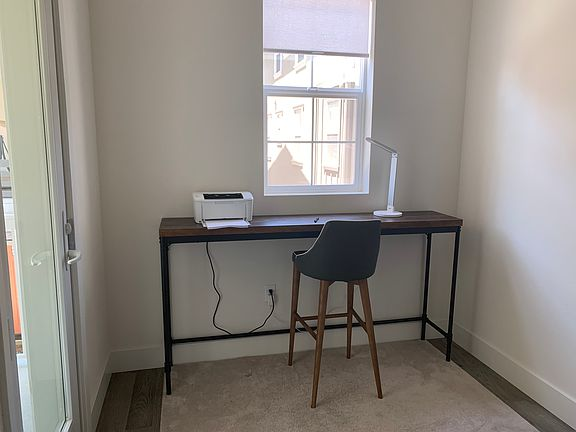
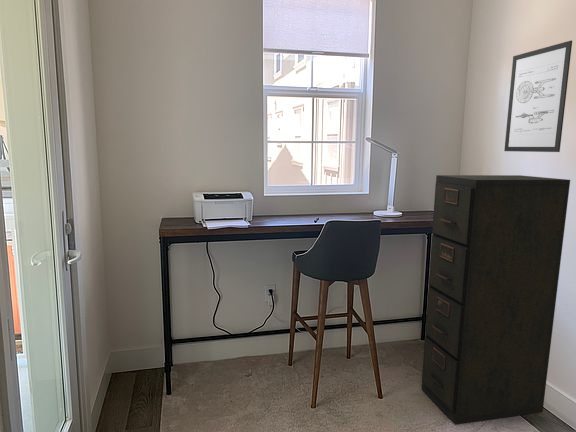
+ filing cabinet [421,174,571,426]
+ wall art [503,40,573,153]
